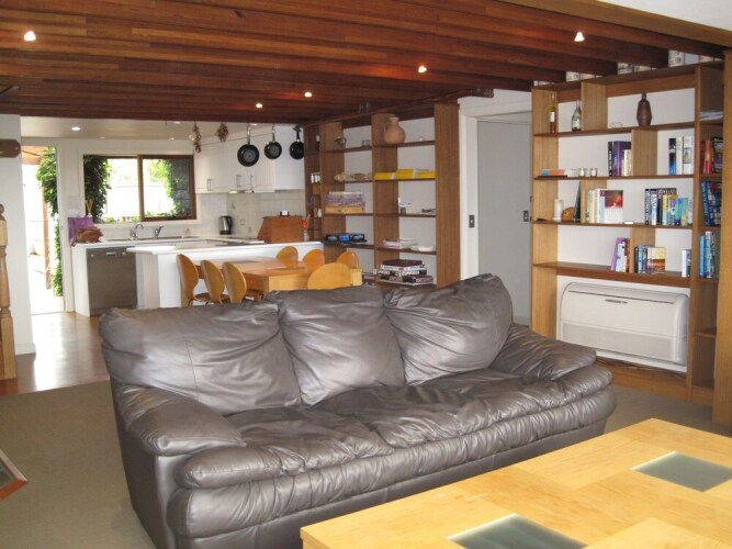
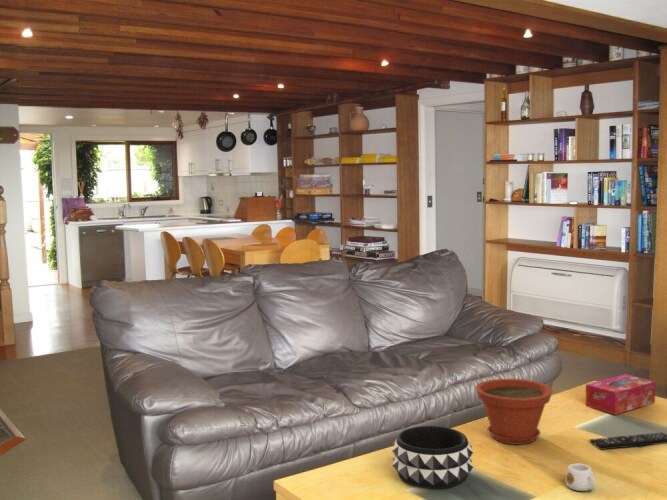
+ plant pot [474,378,554,446]
+ mug [564,462,597,492]
+ tissue box [585,373,656,416]
+ decorative bowl [391,425,474,490]
+ remote control [589,431,667,451]
